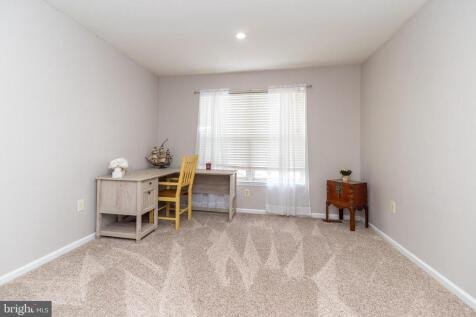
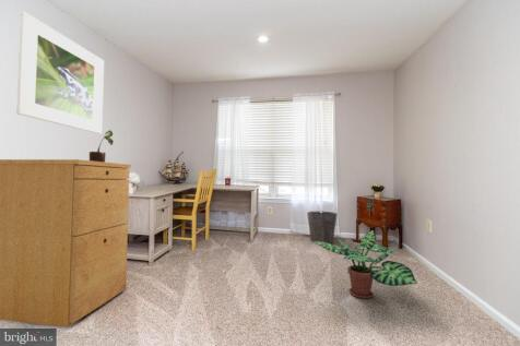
+ potted plant [312,229,418,299]
+ waste bin [306,211,339,243]
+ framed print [15,10,105,134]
+ potted plant [88,129,115,163]
+ filing cabinet [0,158,132,329]
